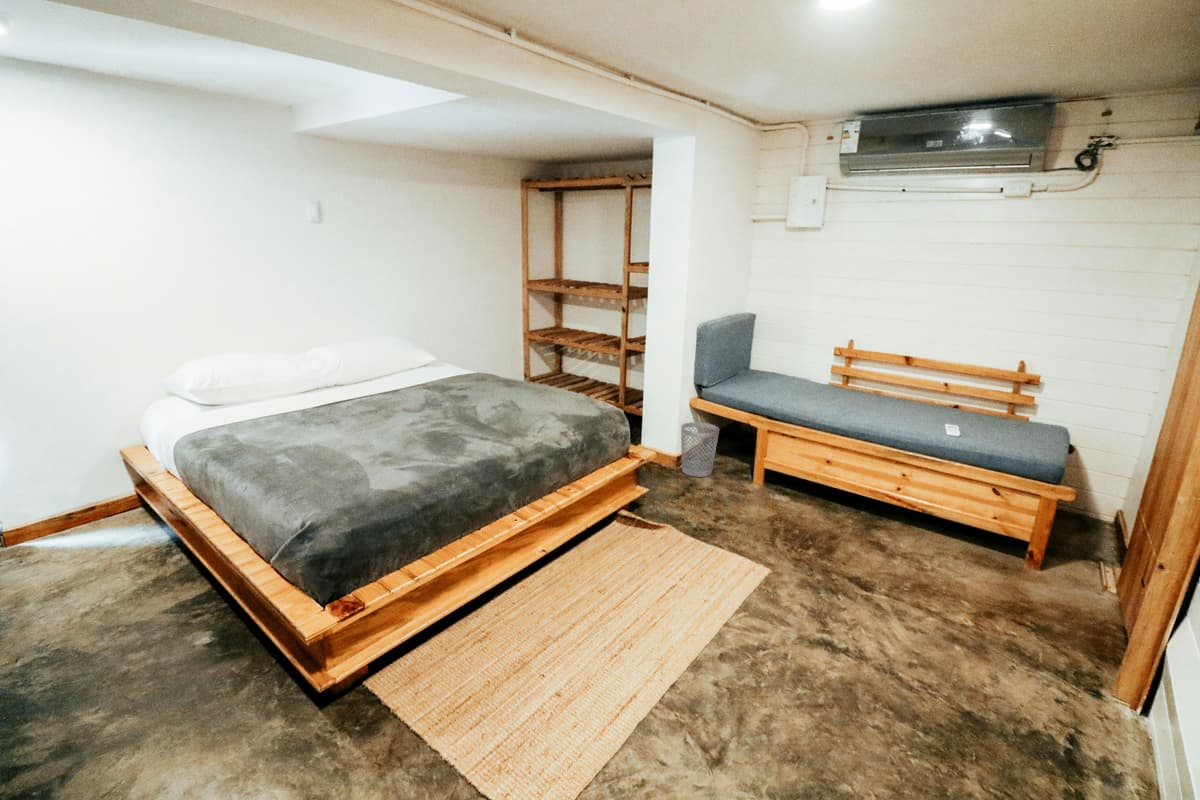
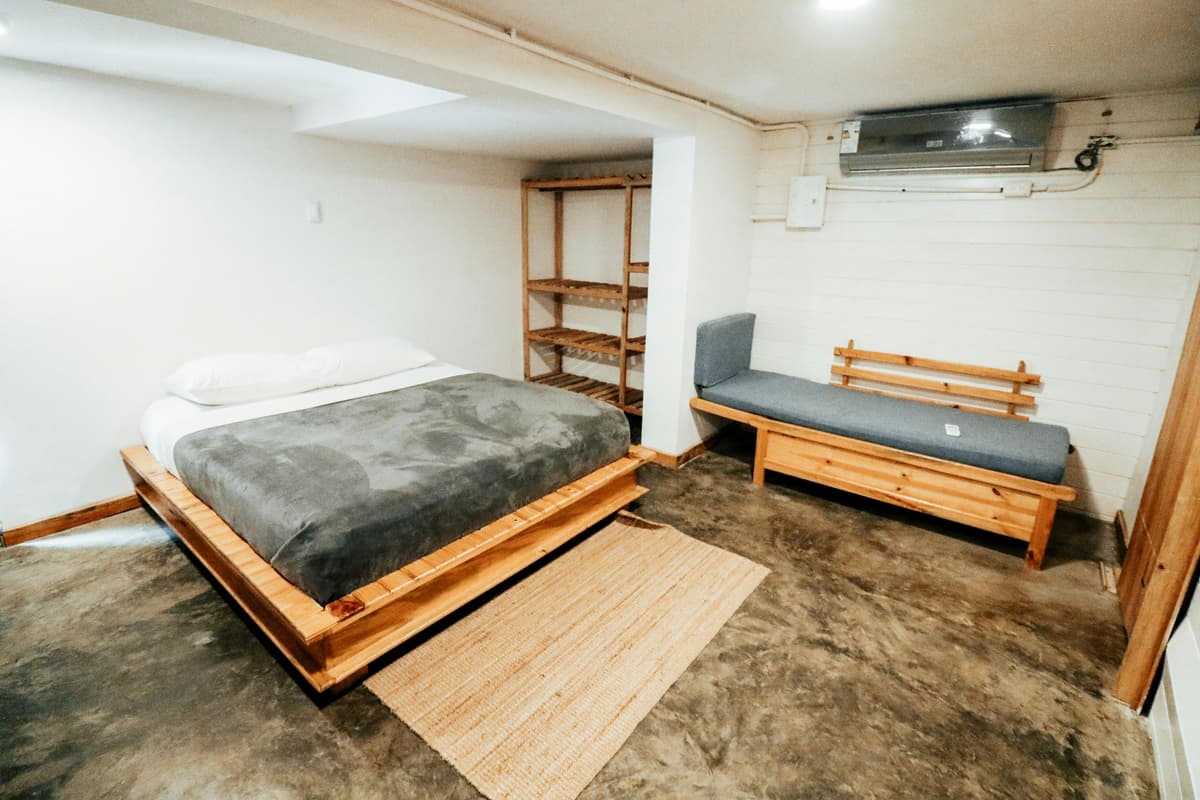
- wastebasket [680,421,720,478]
